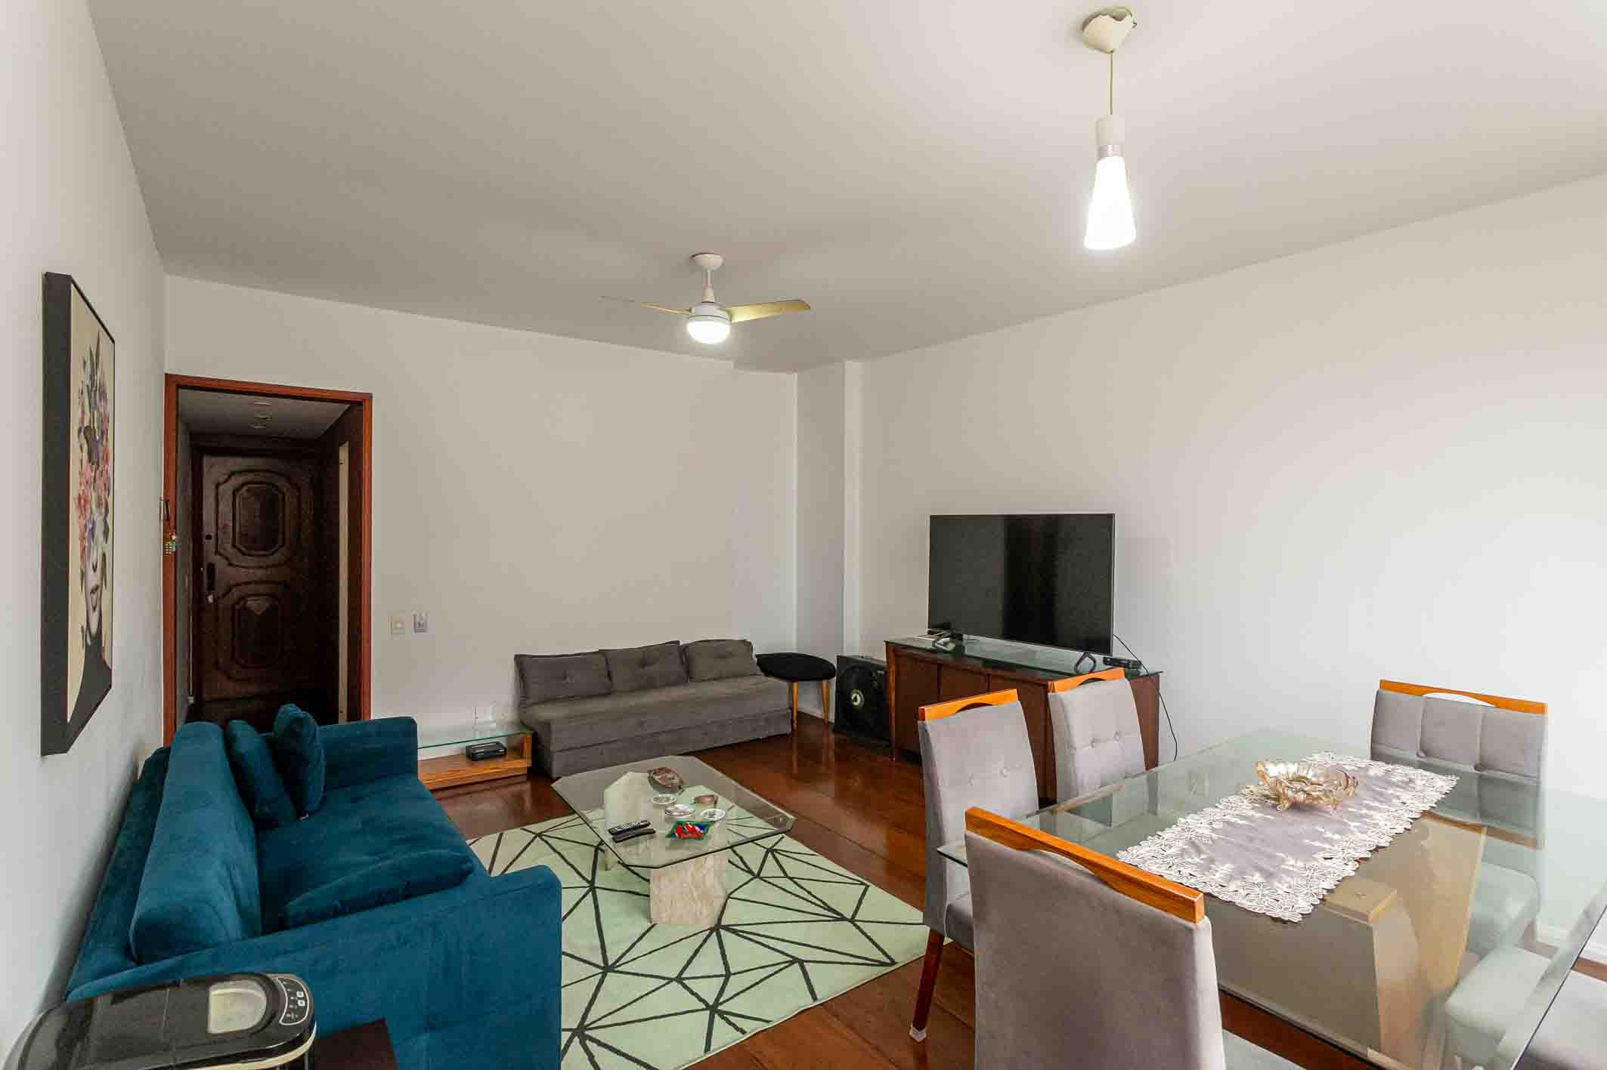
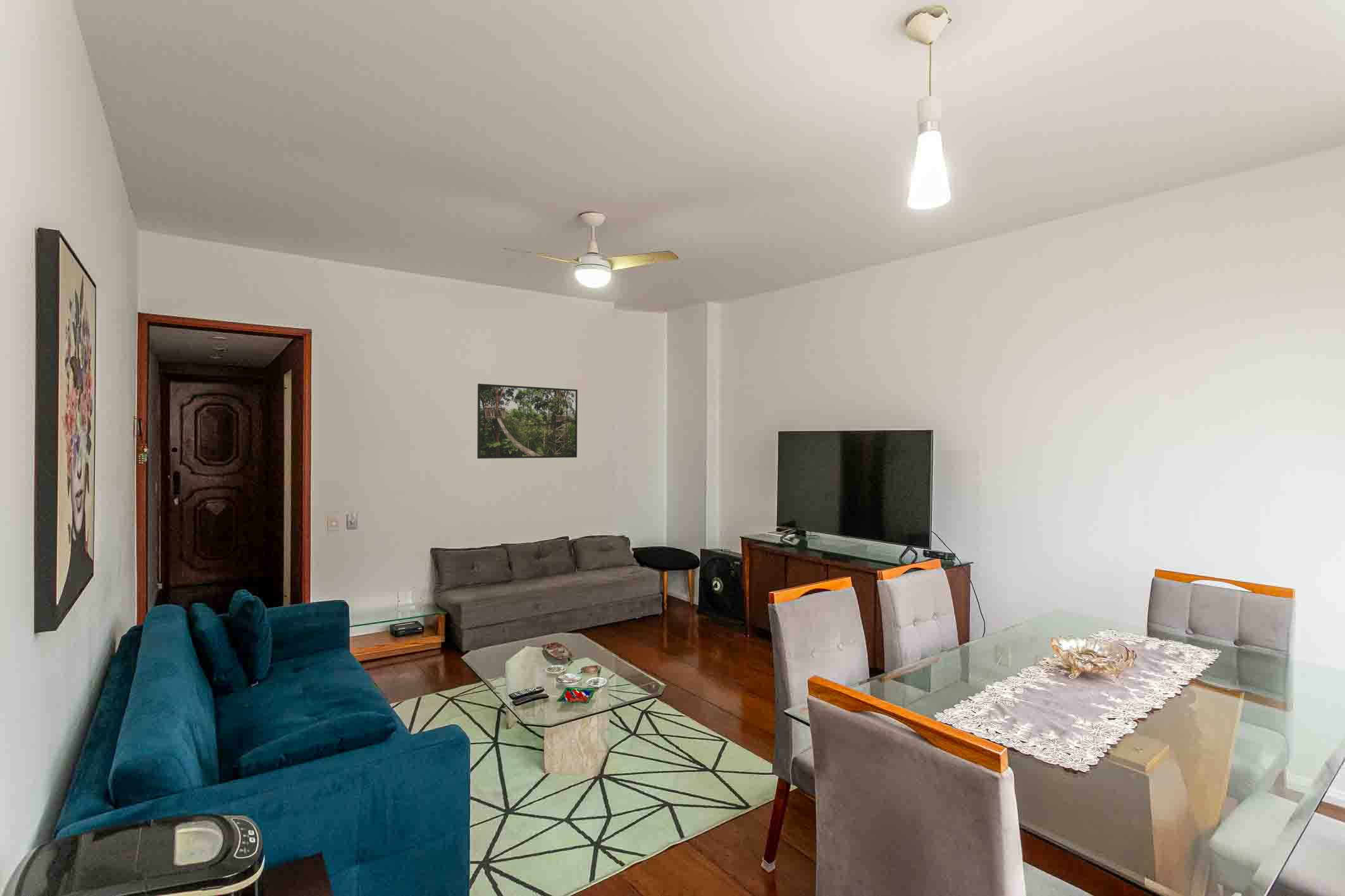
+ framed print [476,383,578,459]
